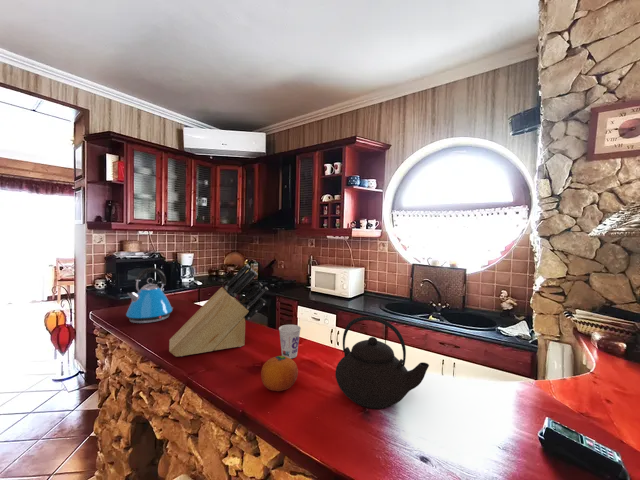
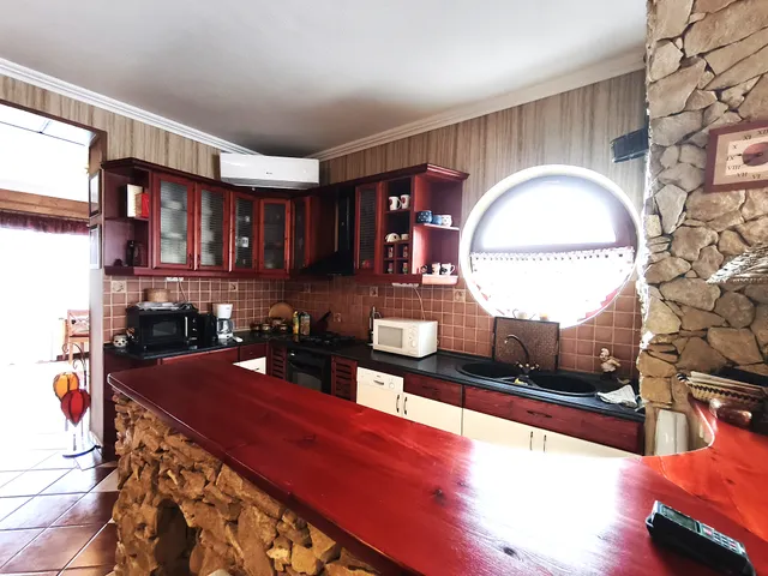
- cup [278,324,302,359]
- knife block [168,264,269,357]
- fruit [260,355,299,392]
- kettle [125,267,174,324]
- teapot [334,315,430,410]
